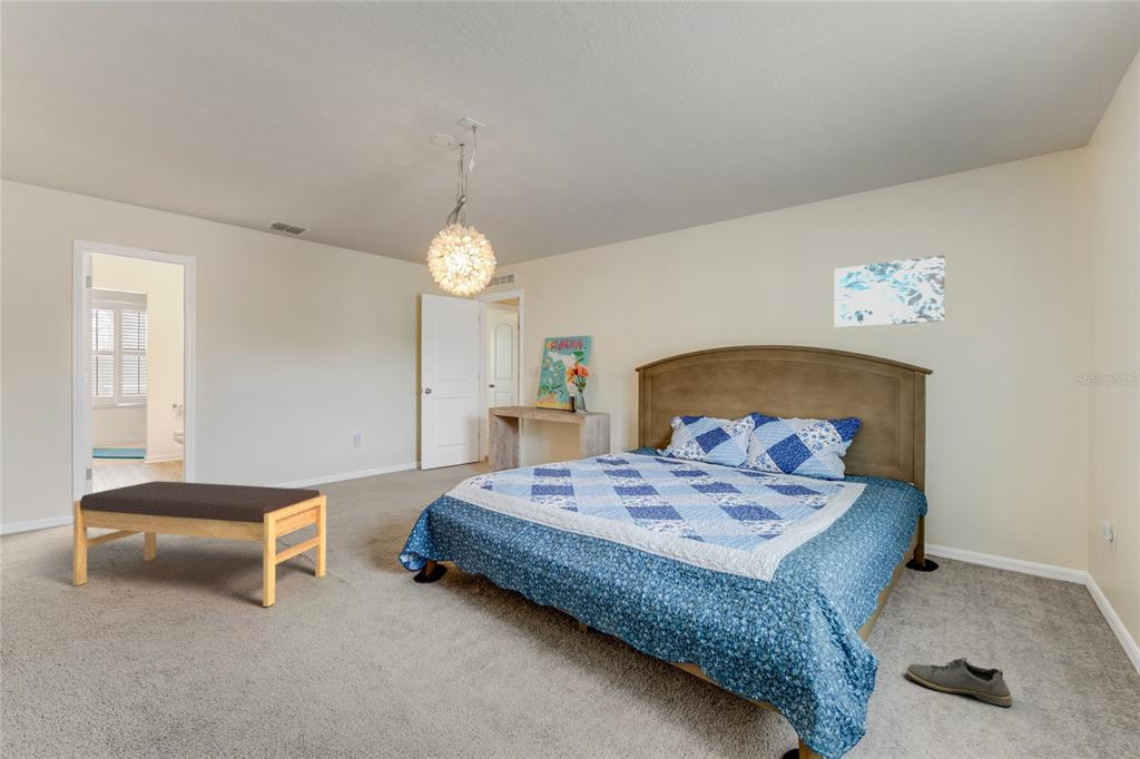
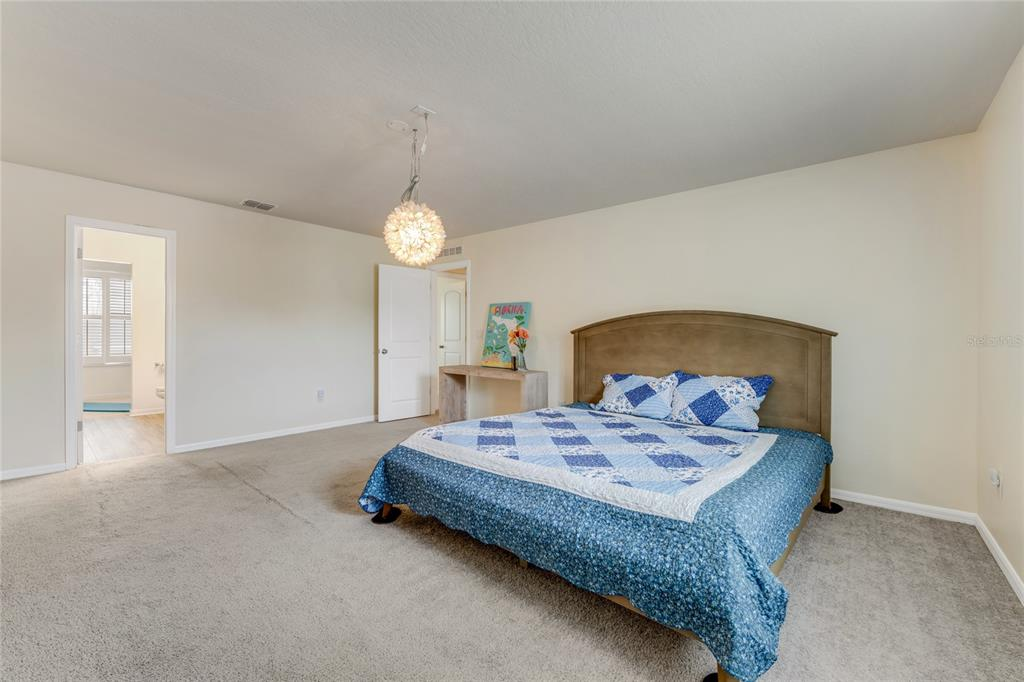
- bench [72,480,327,608]
- shoe [905,657,1013,707]
- wall art [834,254,945,328]
